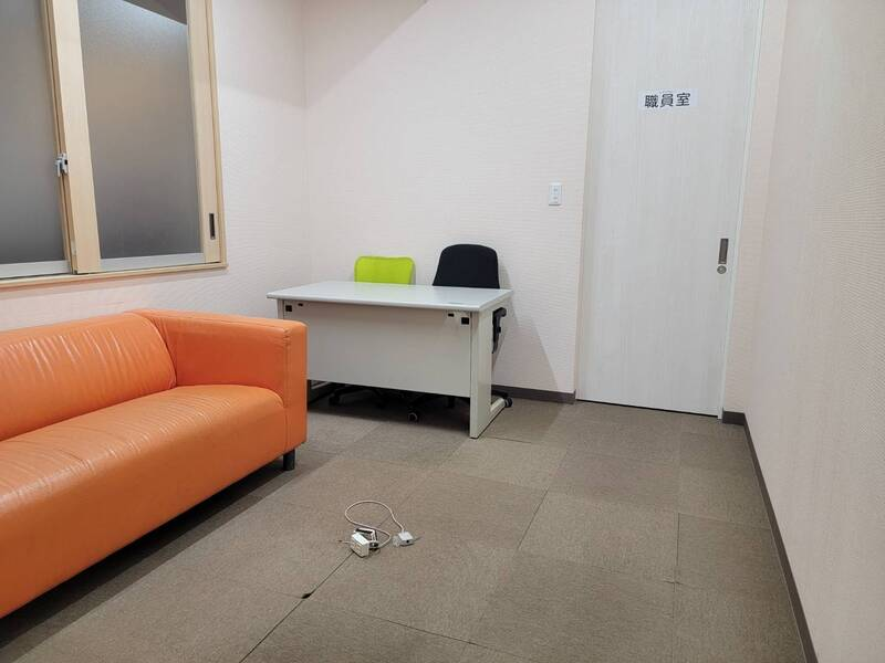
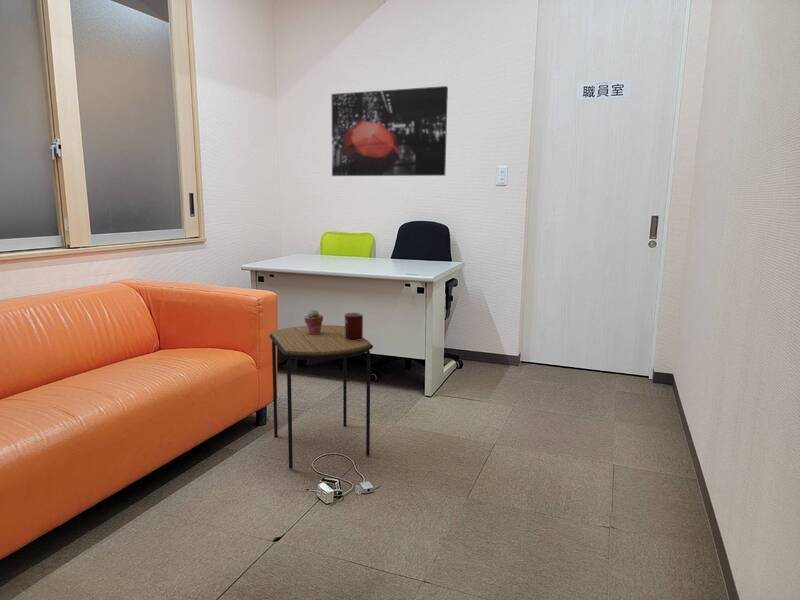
+ wall art [331,85,449,177]
+ mug [344,312,364,341]
+ side table [268,324,374,470]
+ potted succulent [303,308,324,334]
